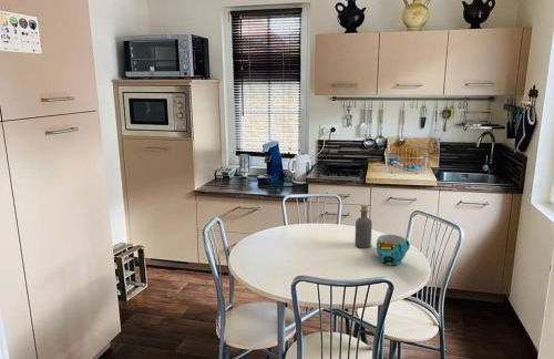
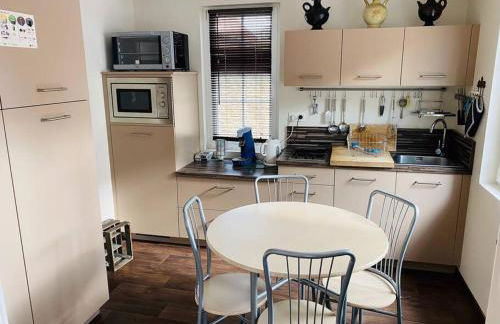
- cup [376,234,411,266]
- bottle [353,203,373,249]
